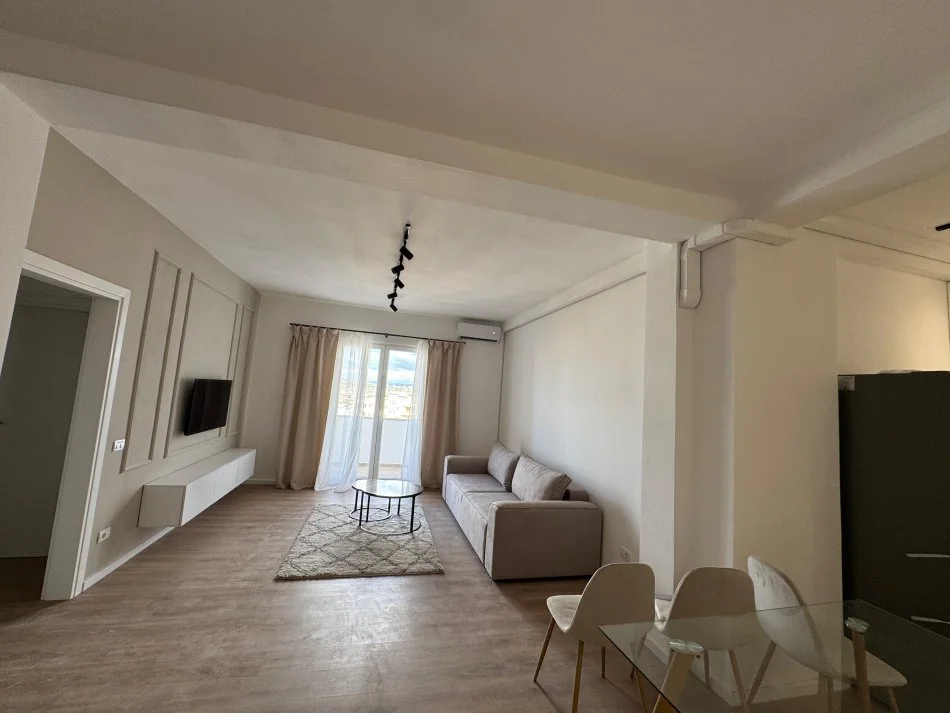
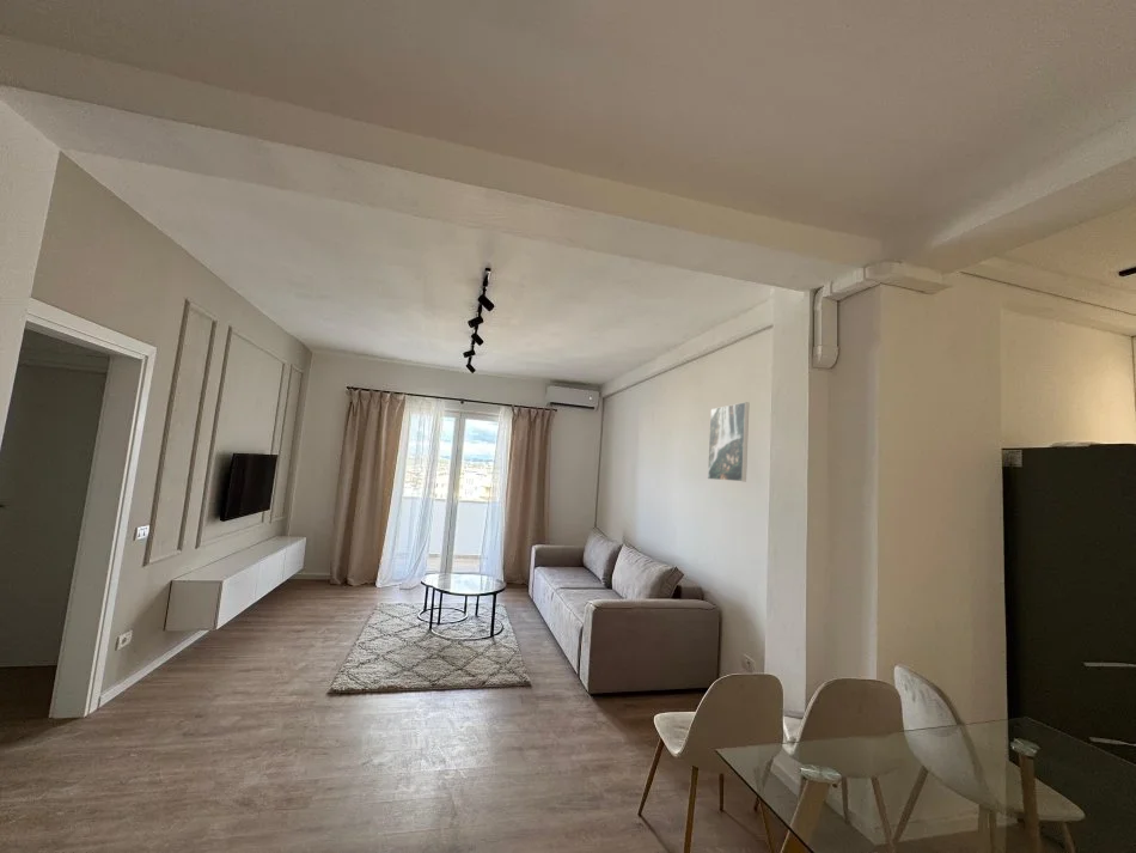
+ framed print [707,401,750,483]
